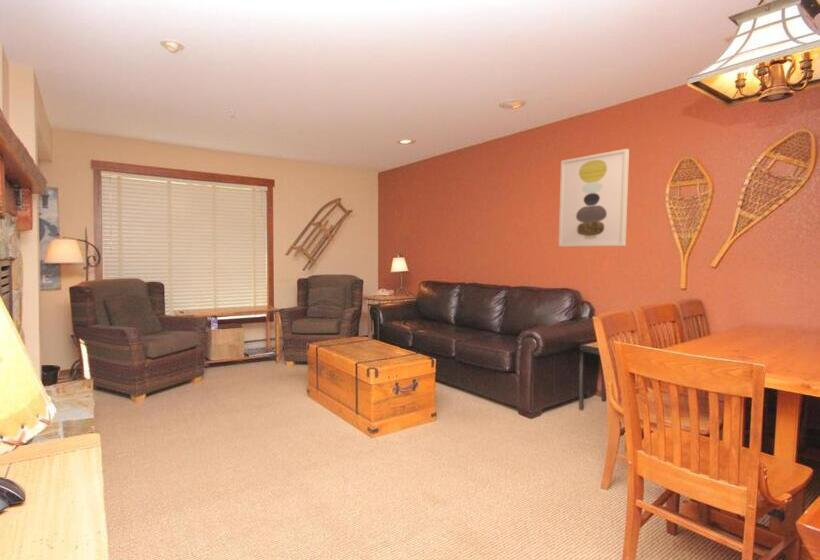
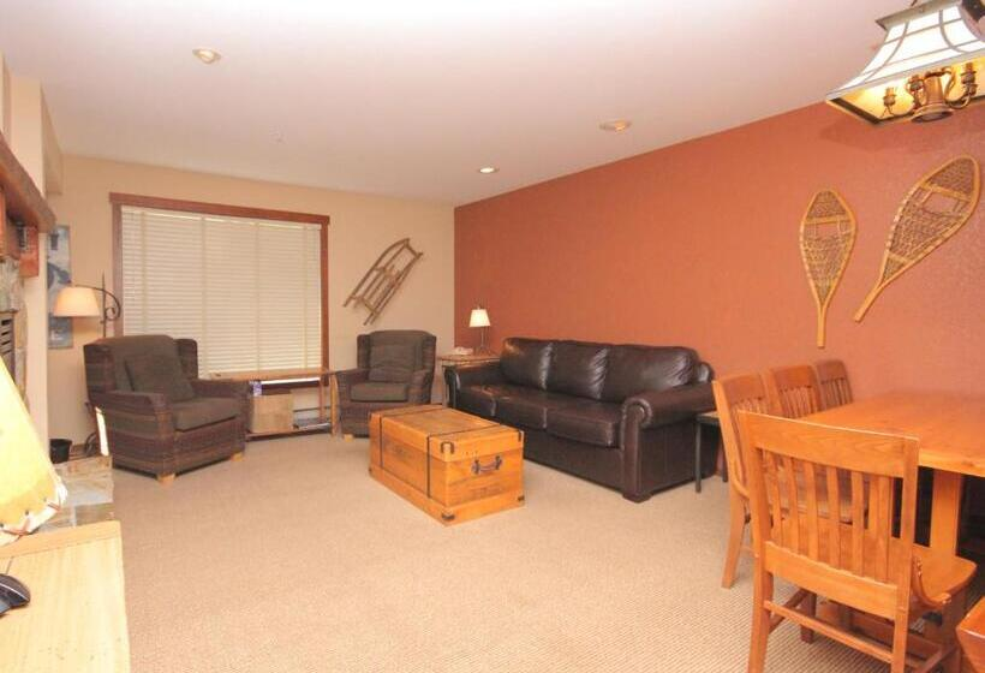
- wall art [558,148,630,248]
